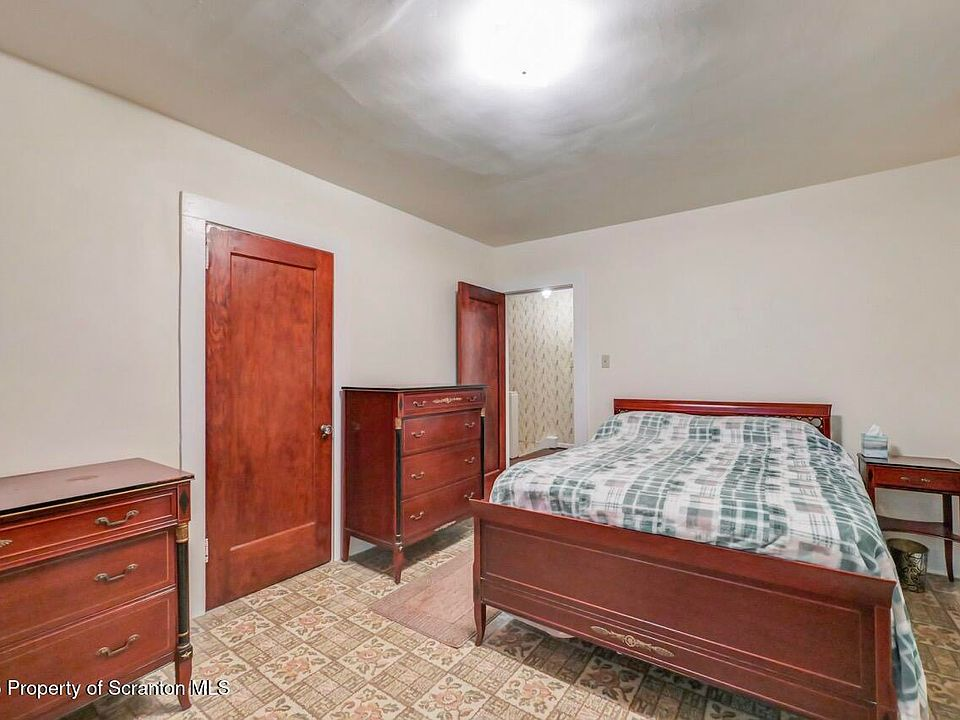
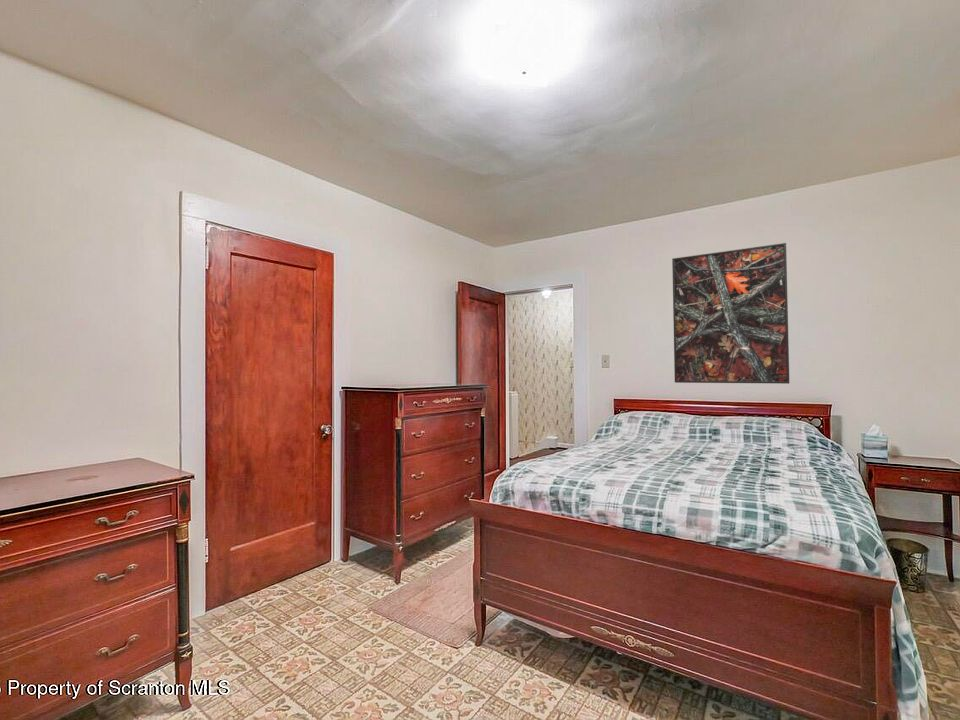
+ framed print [671,242,790,385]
